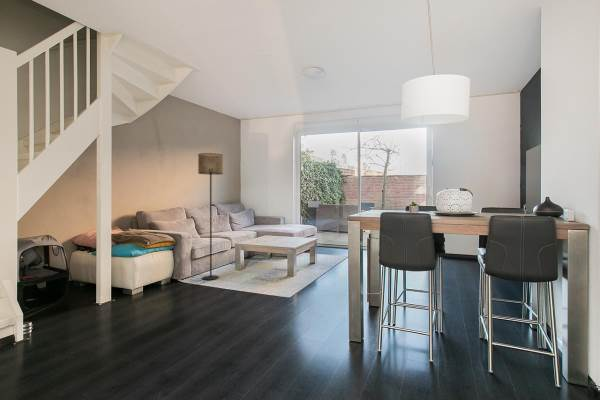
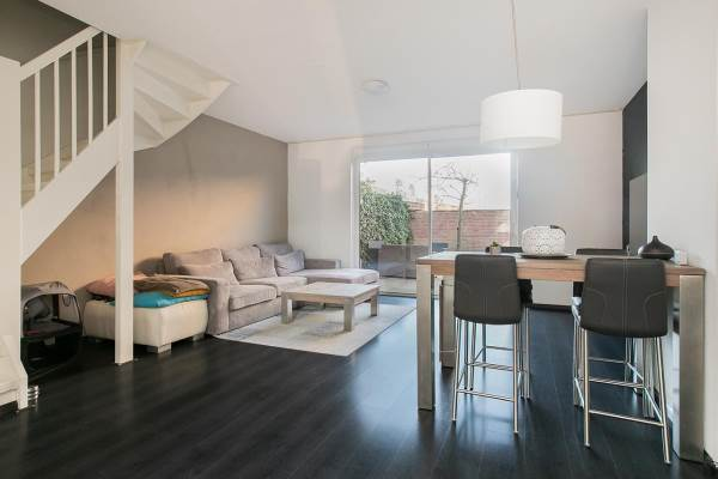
- floor lamp [197,152,224,281]
